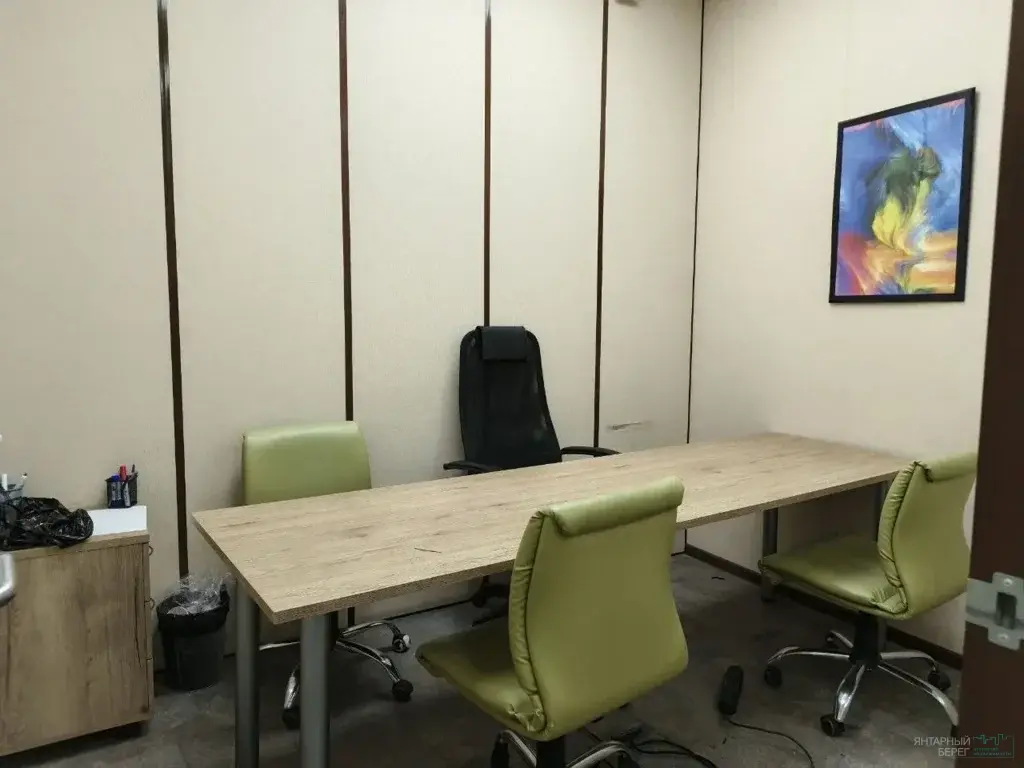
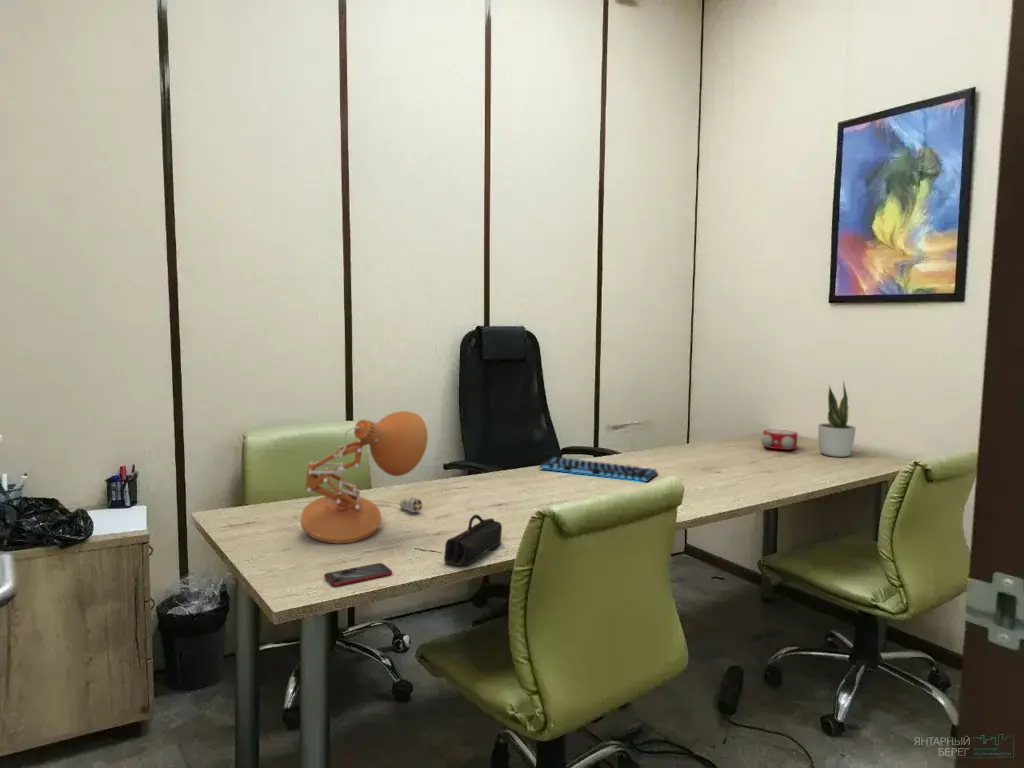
+ keyboard [538,456,659,483]
+ desk lamp [284,410,429,545]
+ alarm clock [760,429,799,451]
+ pencil case [443,514,503,567]
+ potted plant [817,378,857,458]
+ smartphone [323,562,393,587]
